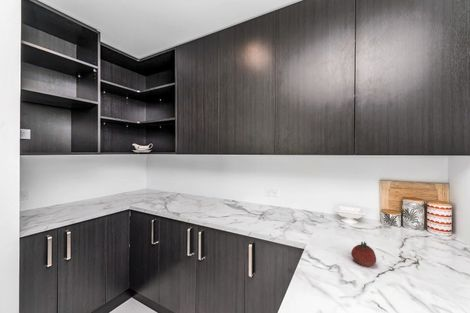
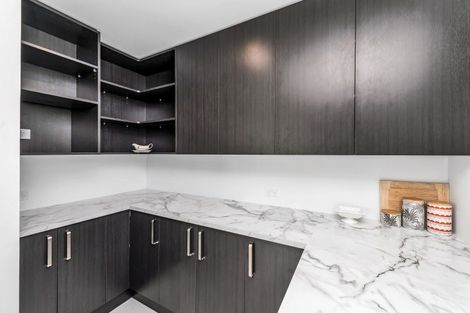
- fruit [350,240,377,267]
